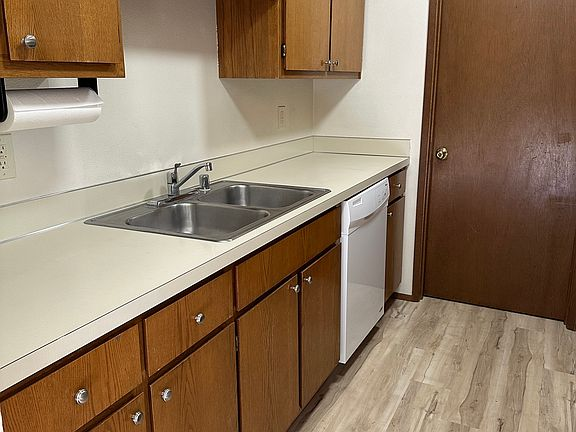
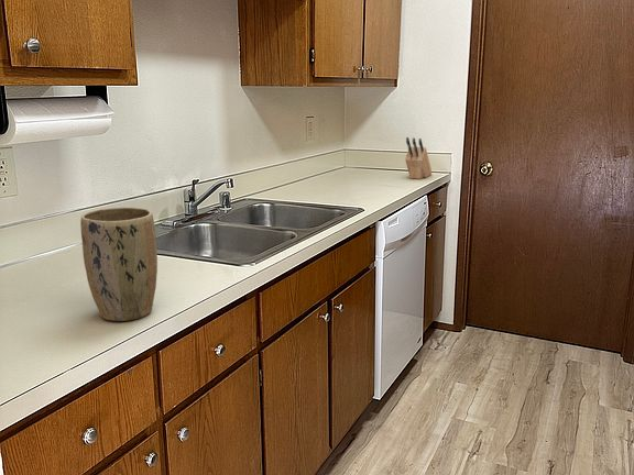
+ plant pot [79,206,158,322]
+ knife block [404,136,433,180]
